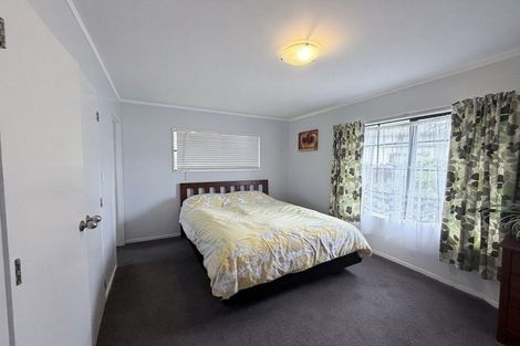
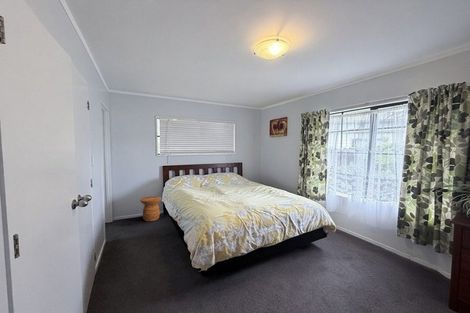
+ side table [139,195,163,222]
